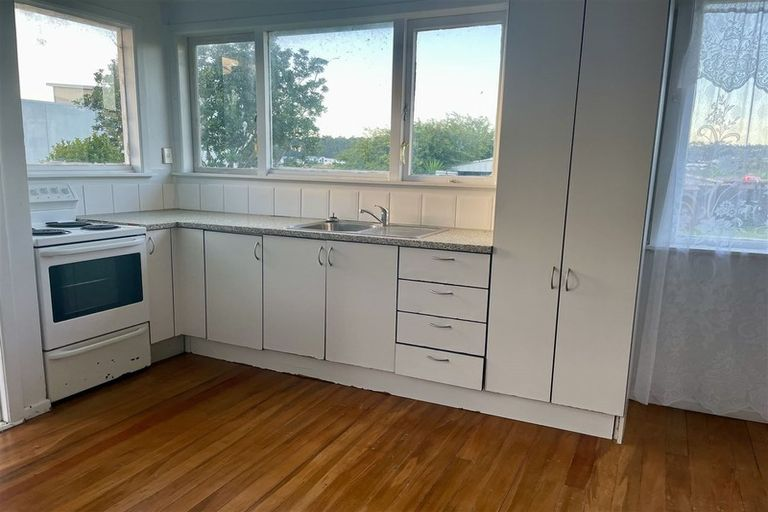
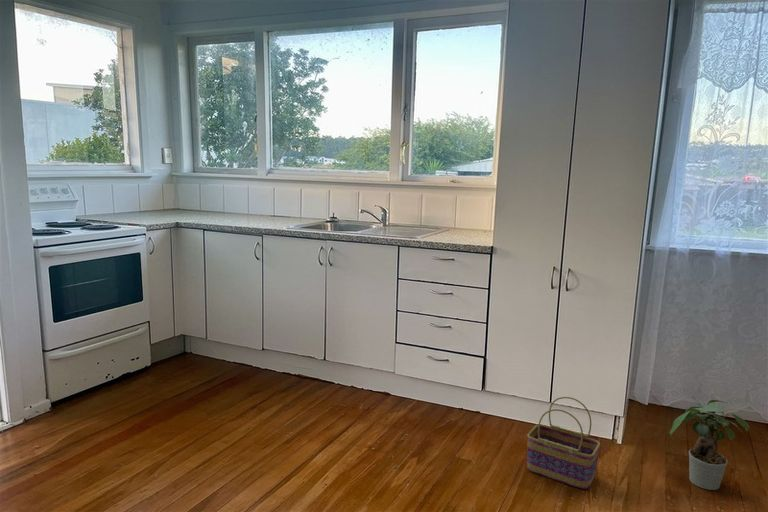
+ basket [526,396,601,490]
+ potted plant [669,399,751,491]
